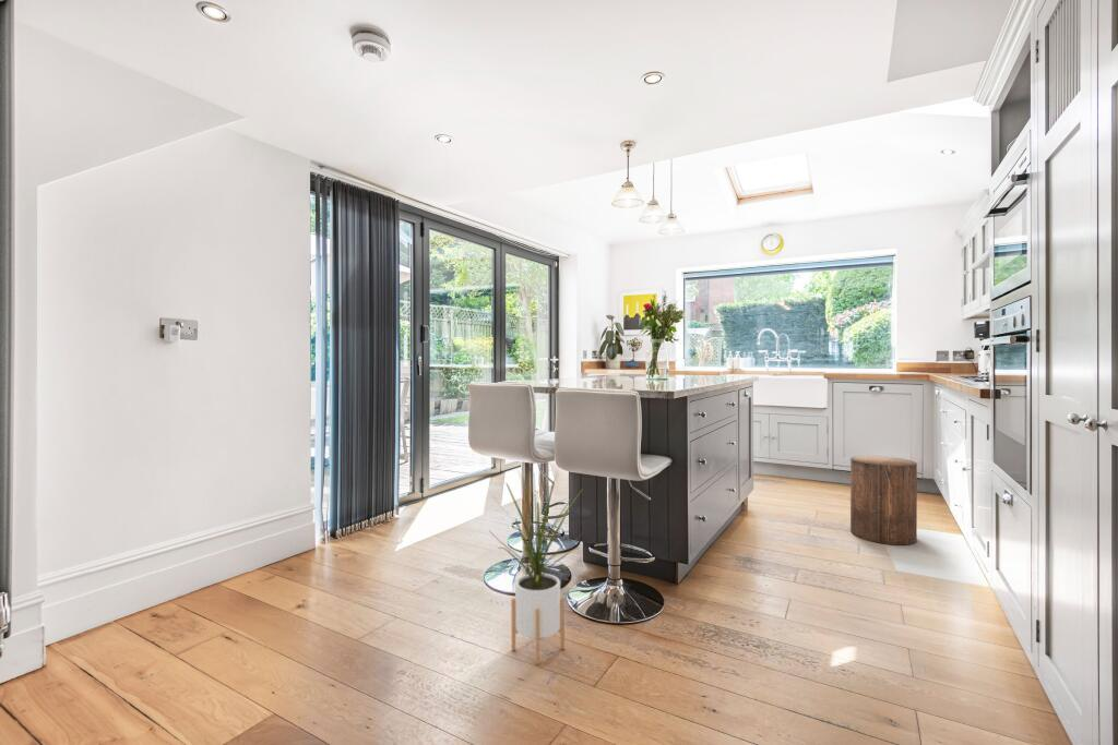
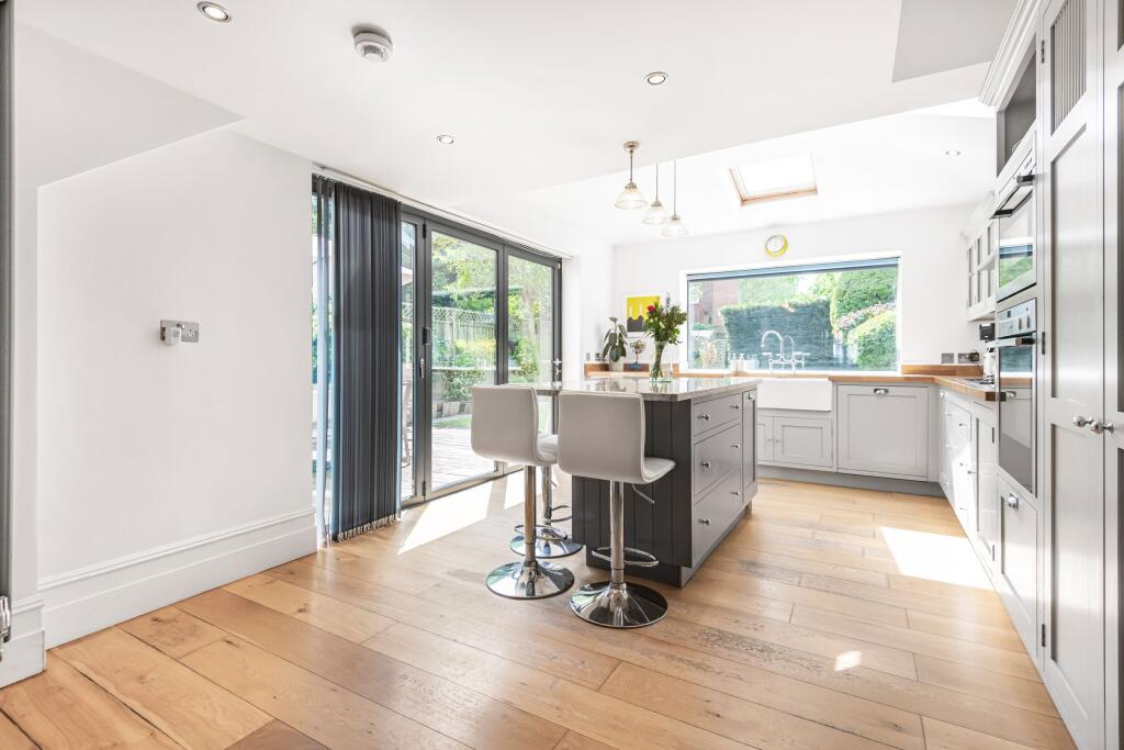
- stool [849,455,918,546]
- house plant [489,469,584,665]
